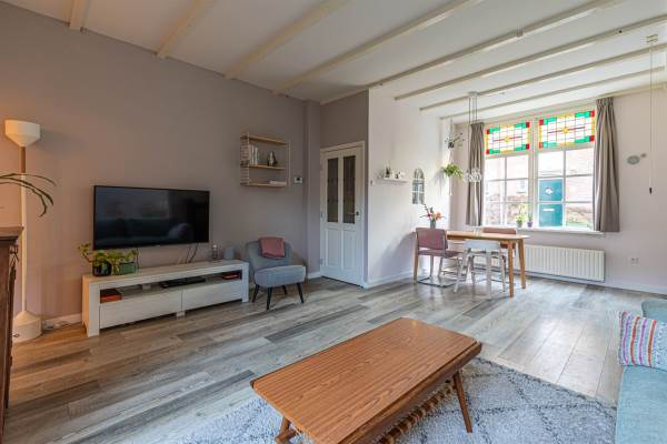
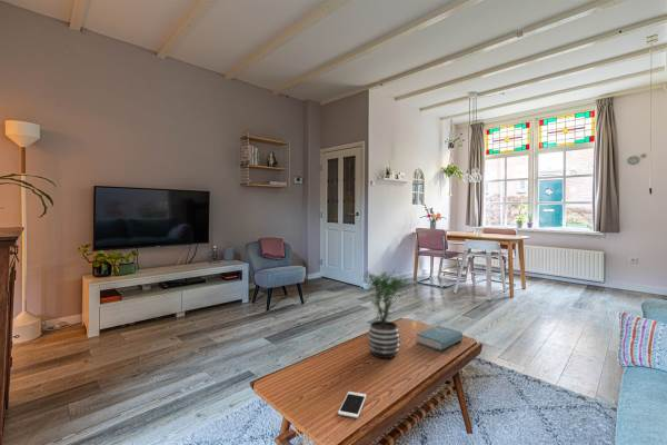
+ book [416,325,464,352]
+ cell phone [337,390,368,419]
+ potted plant [358,268,414,359]
